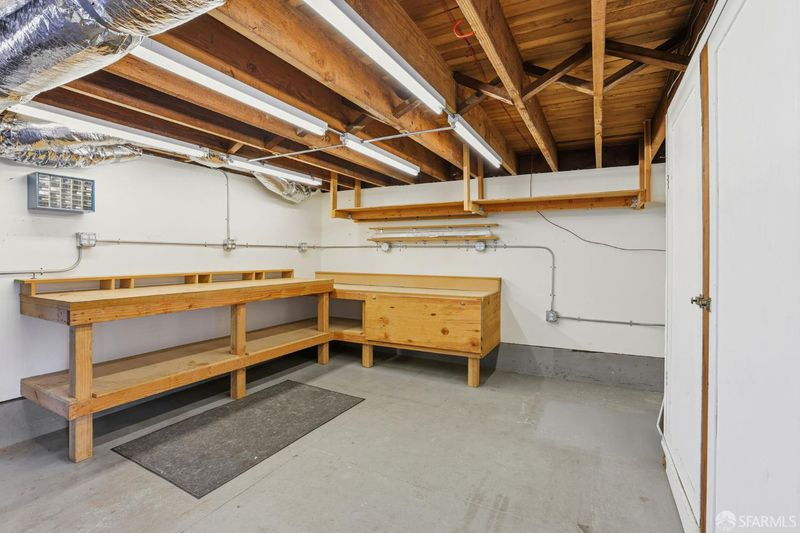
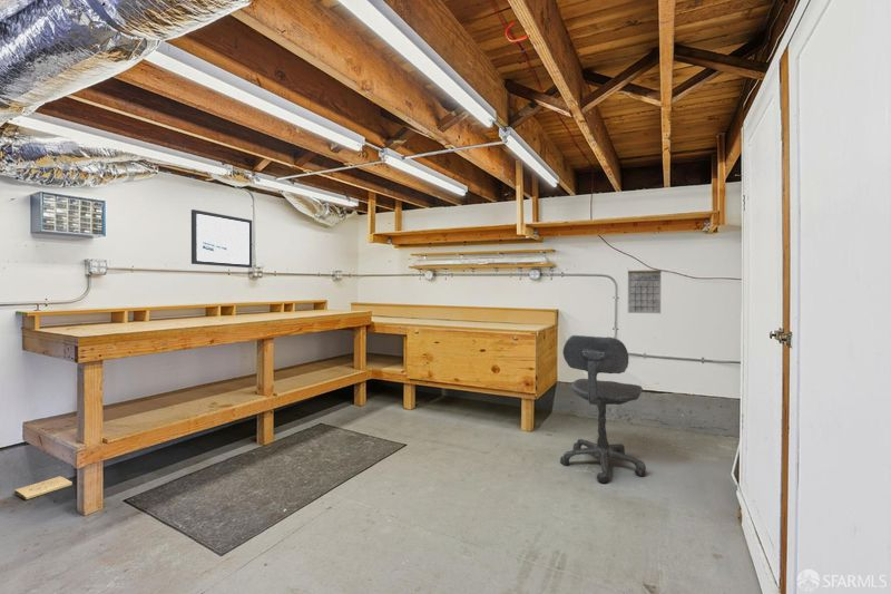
+ wall art [190,208,253,269]
+ office chair [559,334,647,484]
+ calendar [627,261,663,314]
+ box [13,475,74,500]
